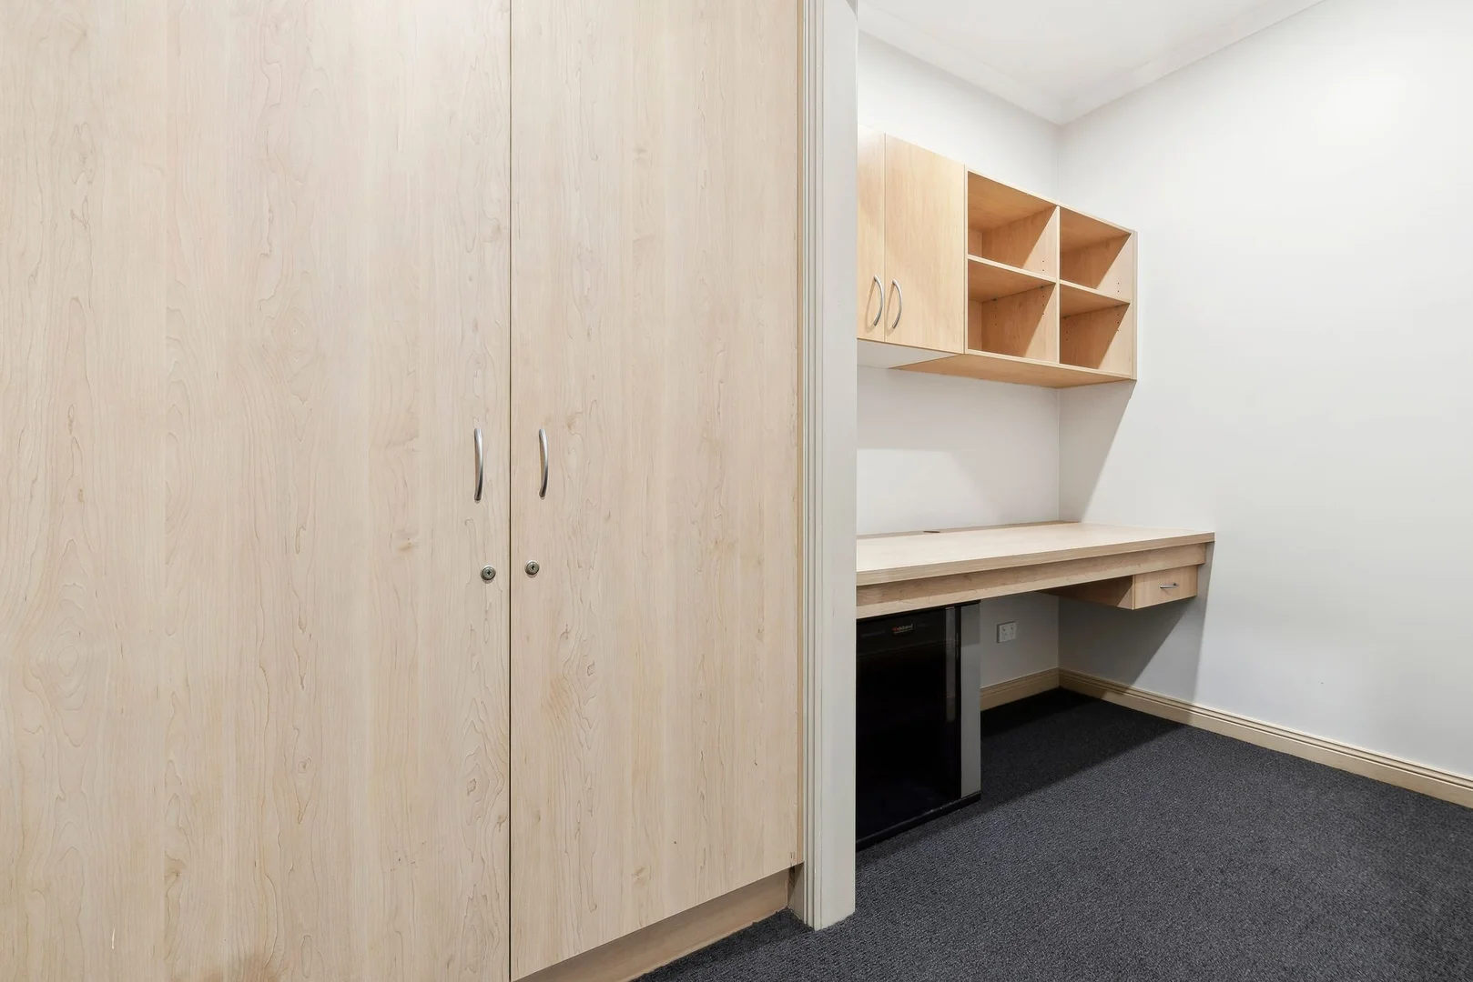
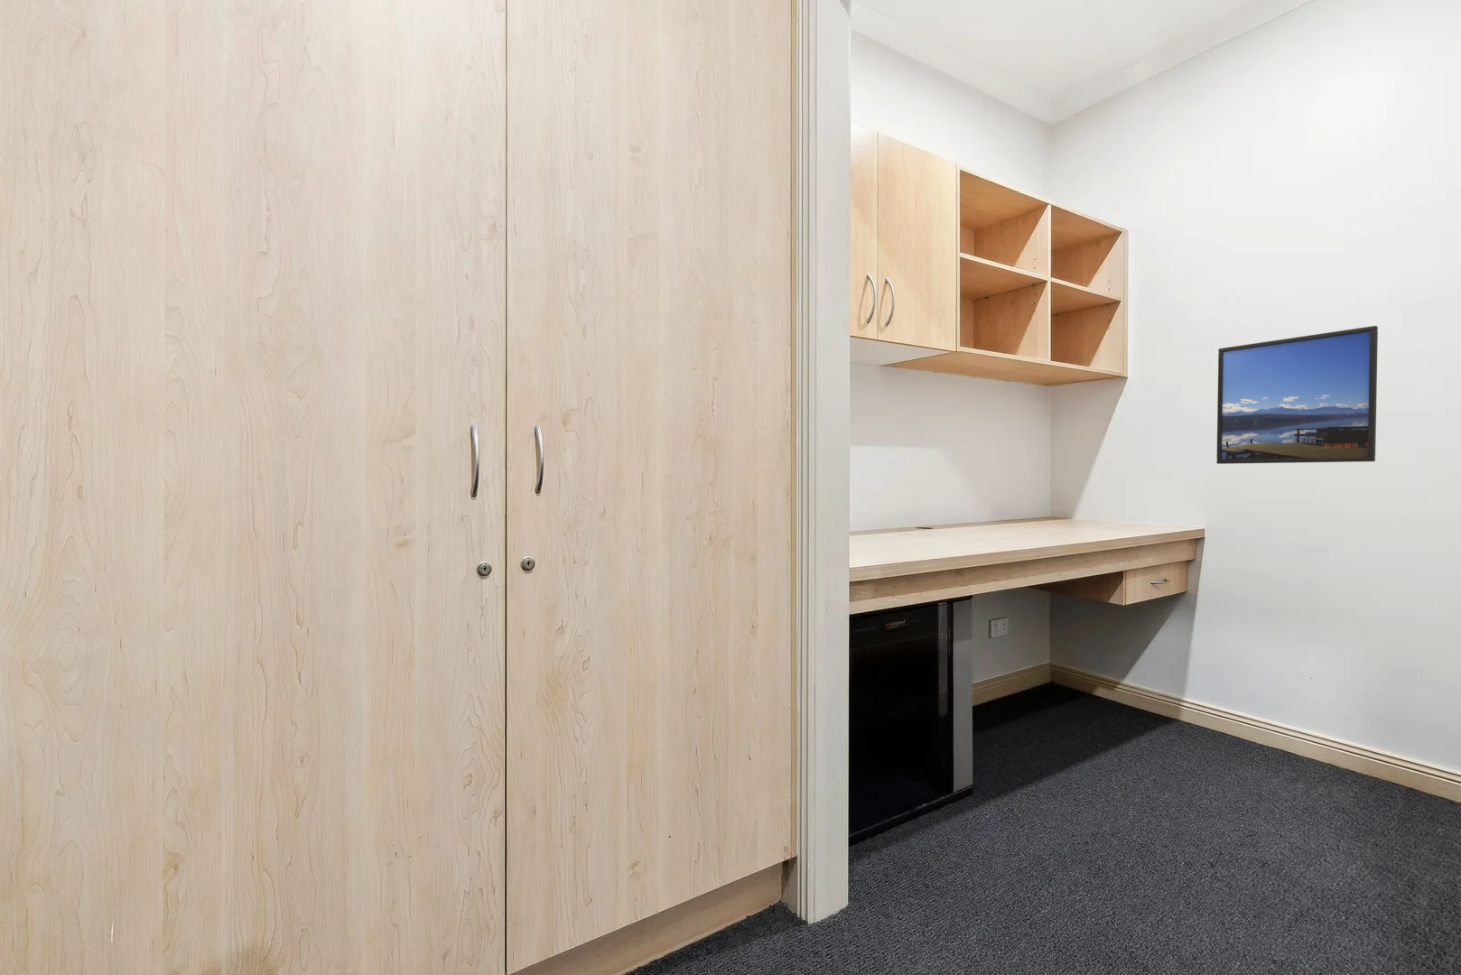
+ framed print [1216,325,1378,465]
